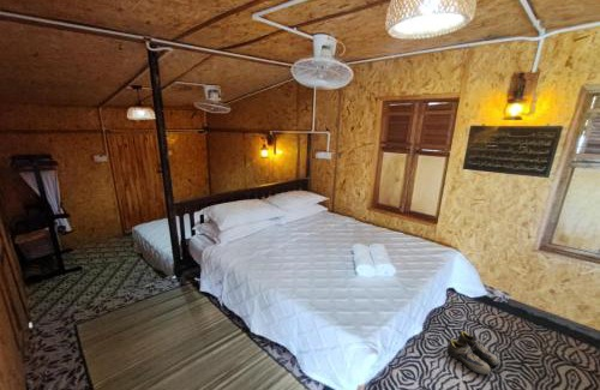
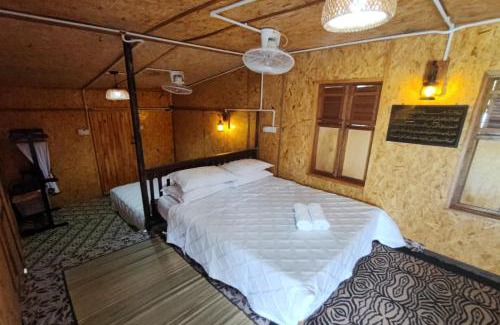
- shoe [445,330,499,376]
